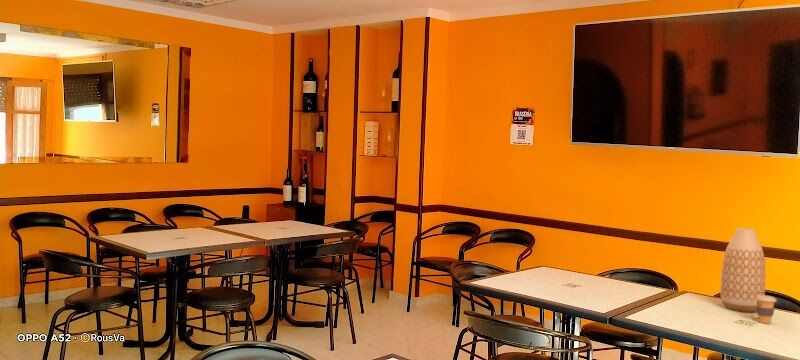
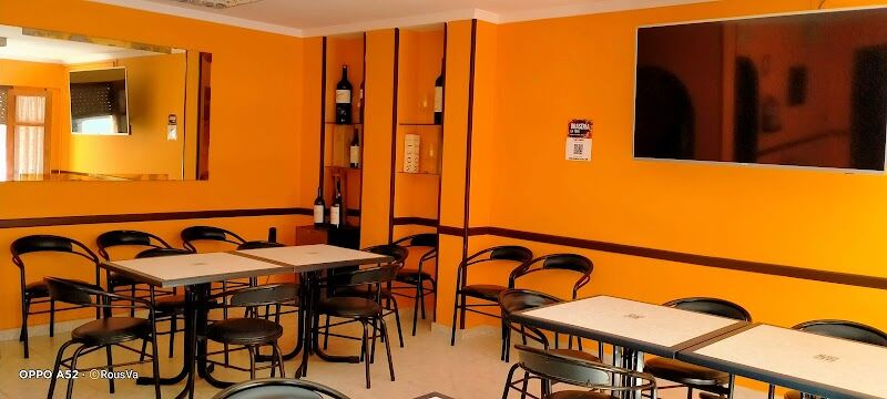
- vase [720,227,766,313]
- coffee cup [755,295,778,325]
